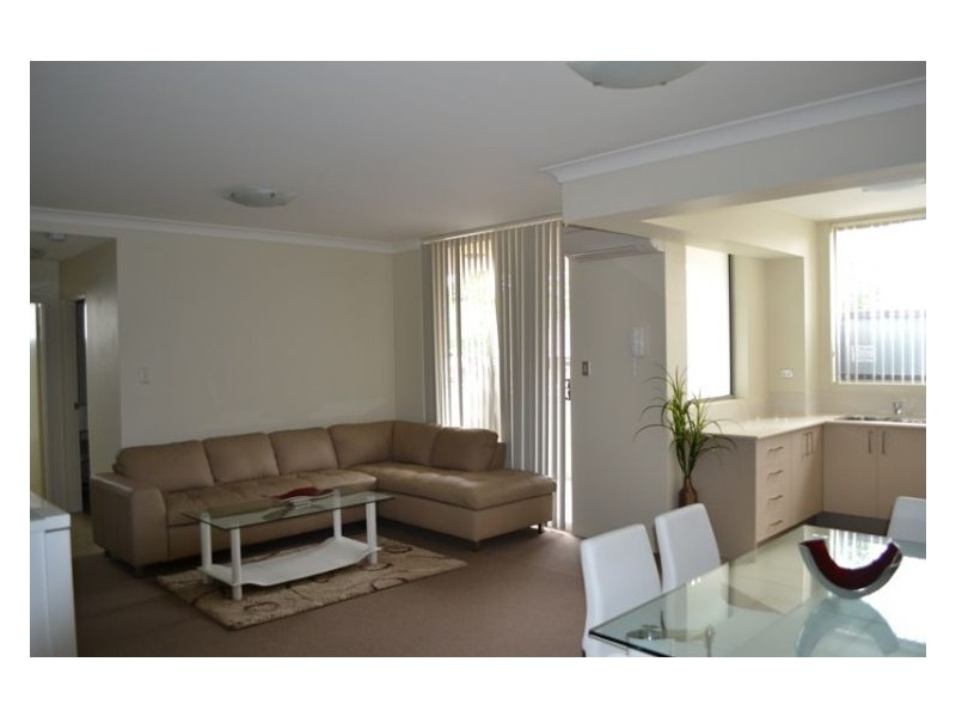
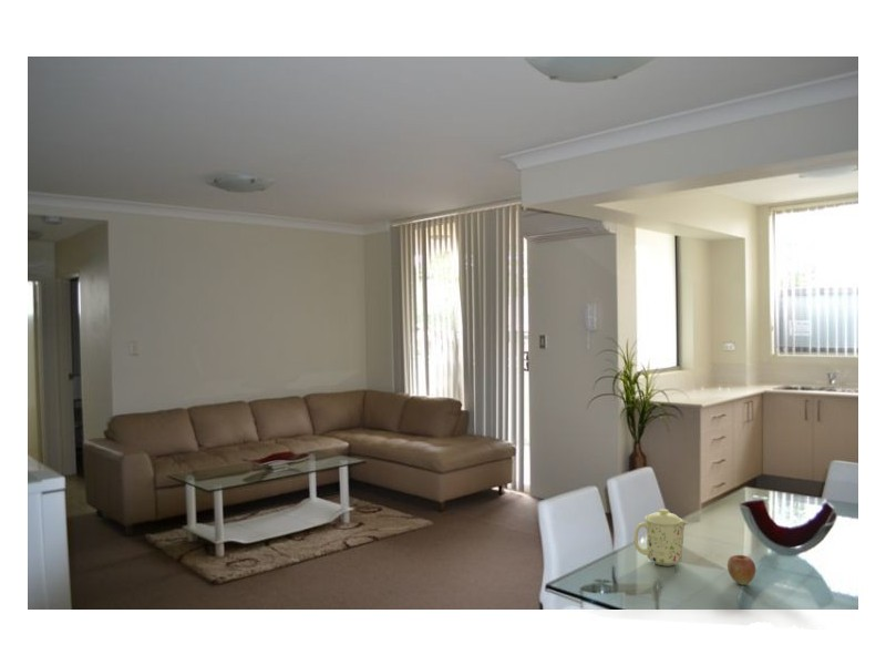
+ mug [633,508,689,566]
+ apple [727,554,756,586]
